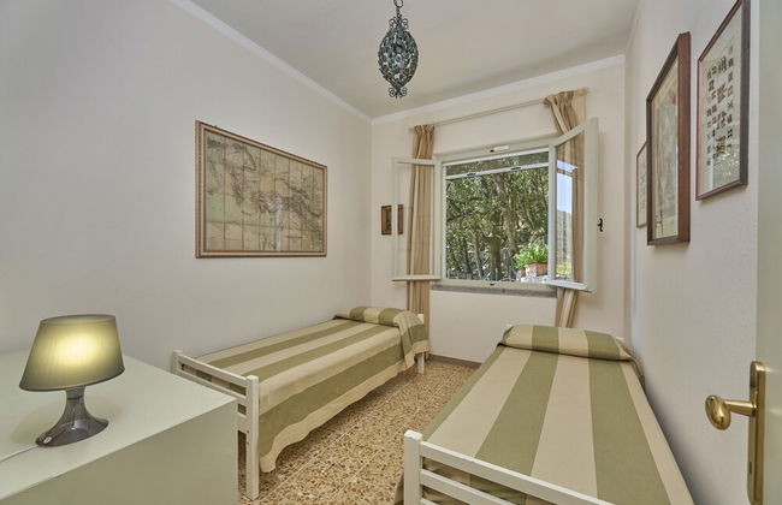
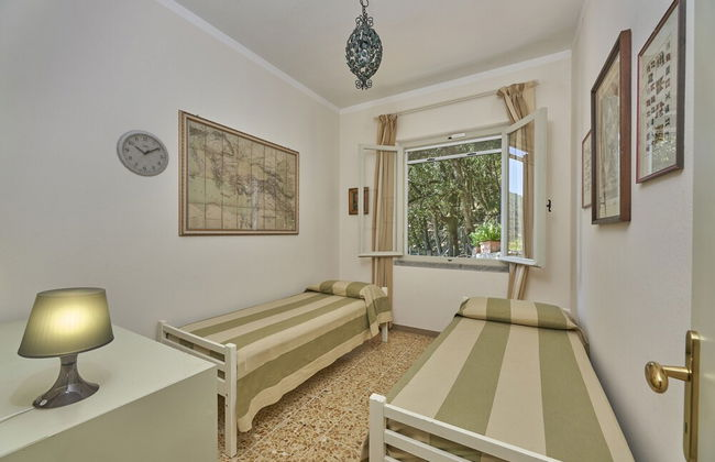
+ wall clock [116,129,169,178]
